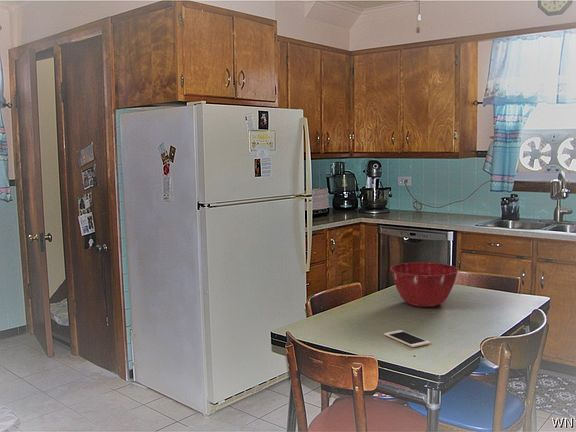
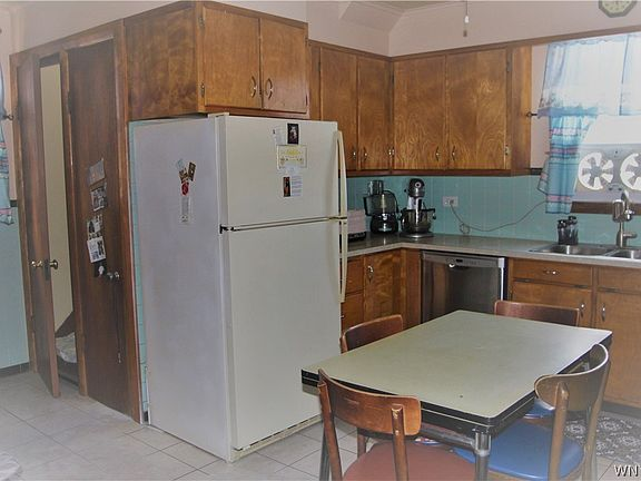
- cell phone [383,329,431,348]
- mixing bowl [389,261,459,308]
